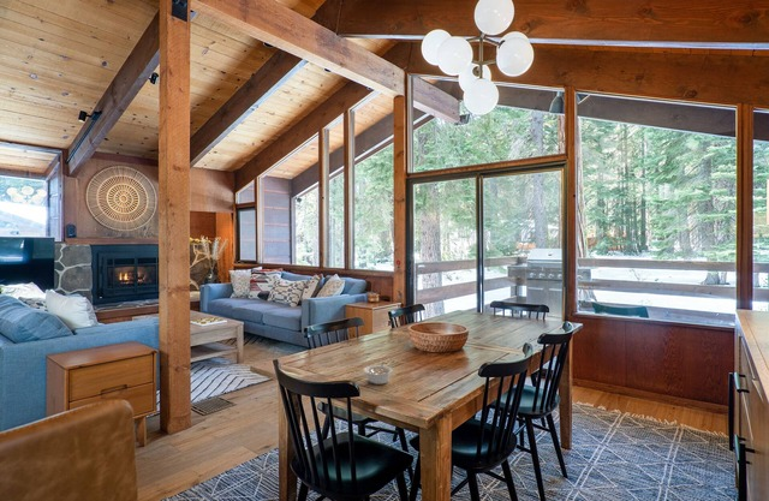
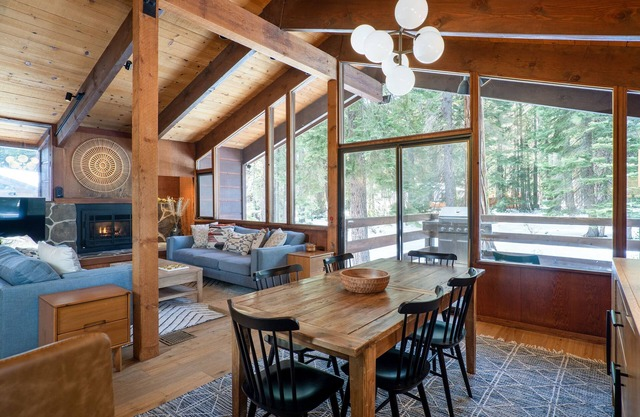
- legume [363,360,394,386]
